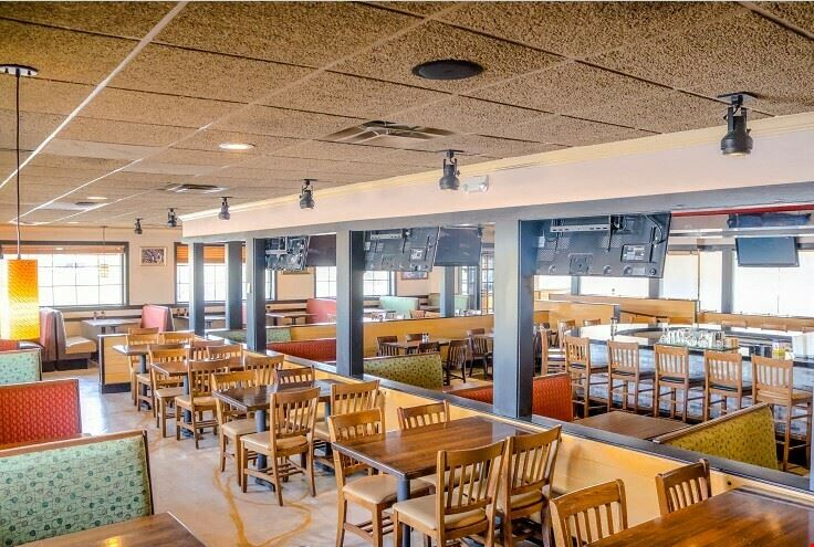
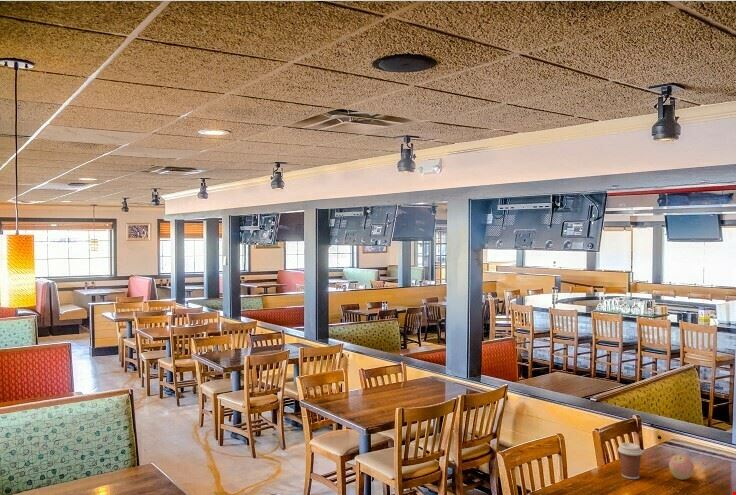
+ apple [668,454,695,481]
+ coffee cup [617,442,644,480]
